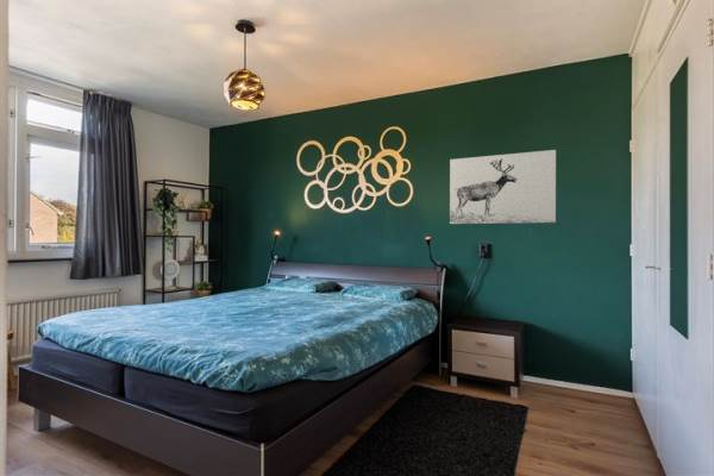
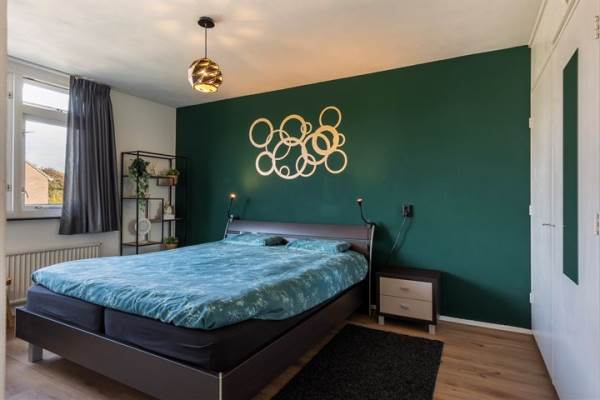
- wall art [449,149,557,225]
